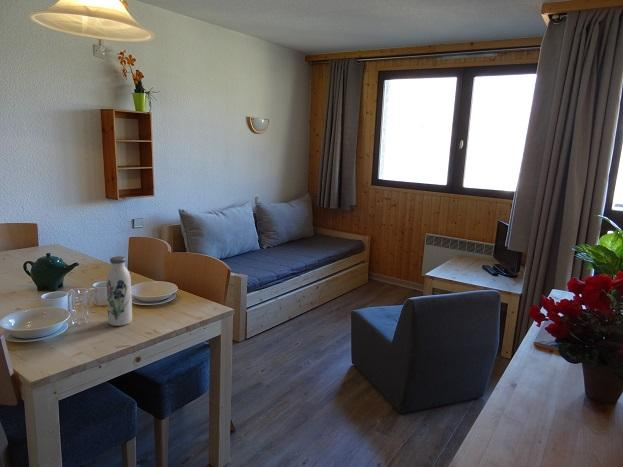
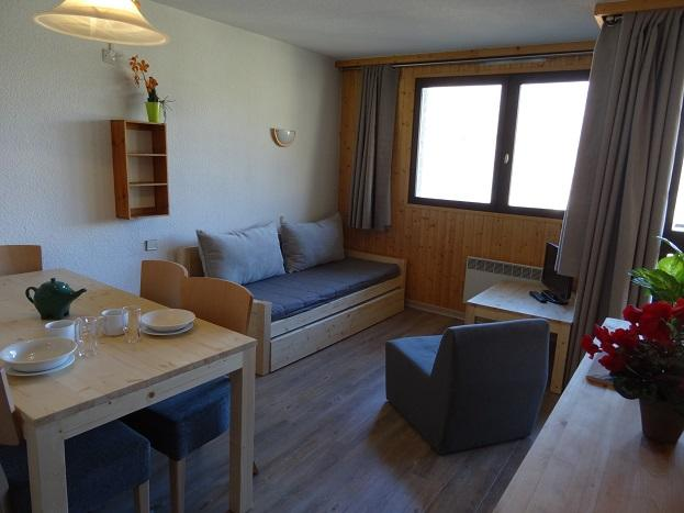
- water bottle [106,255,133,327]
